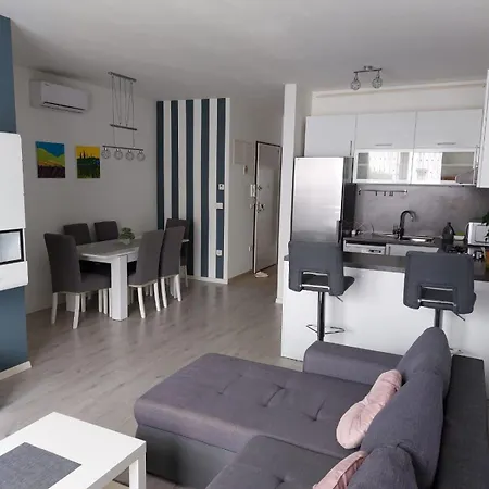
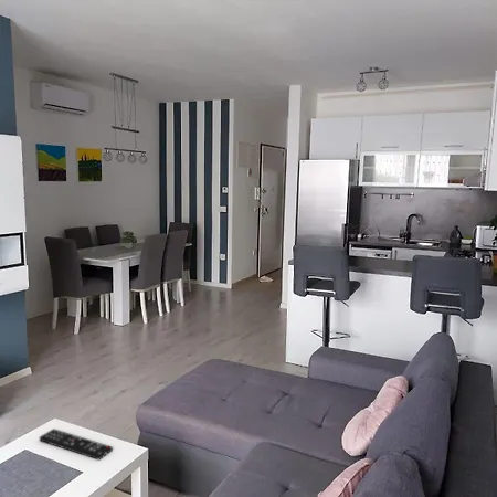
+ remote control [39,427,114,461]
